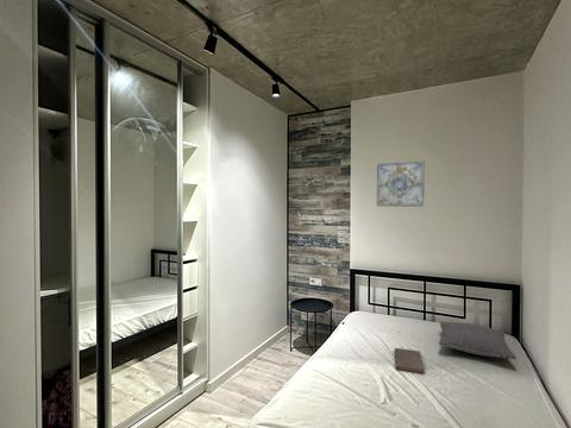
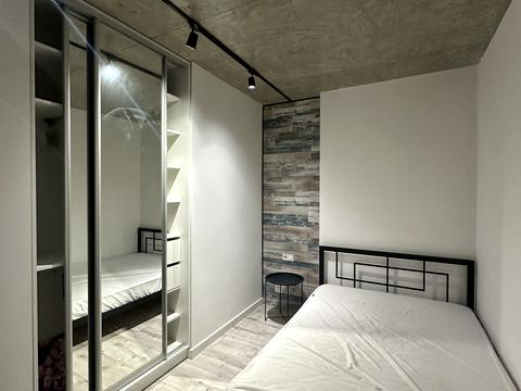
- pillow [438,321,517,360]
- wall art [376,159,426,208]
- book [394,347,426,376]
